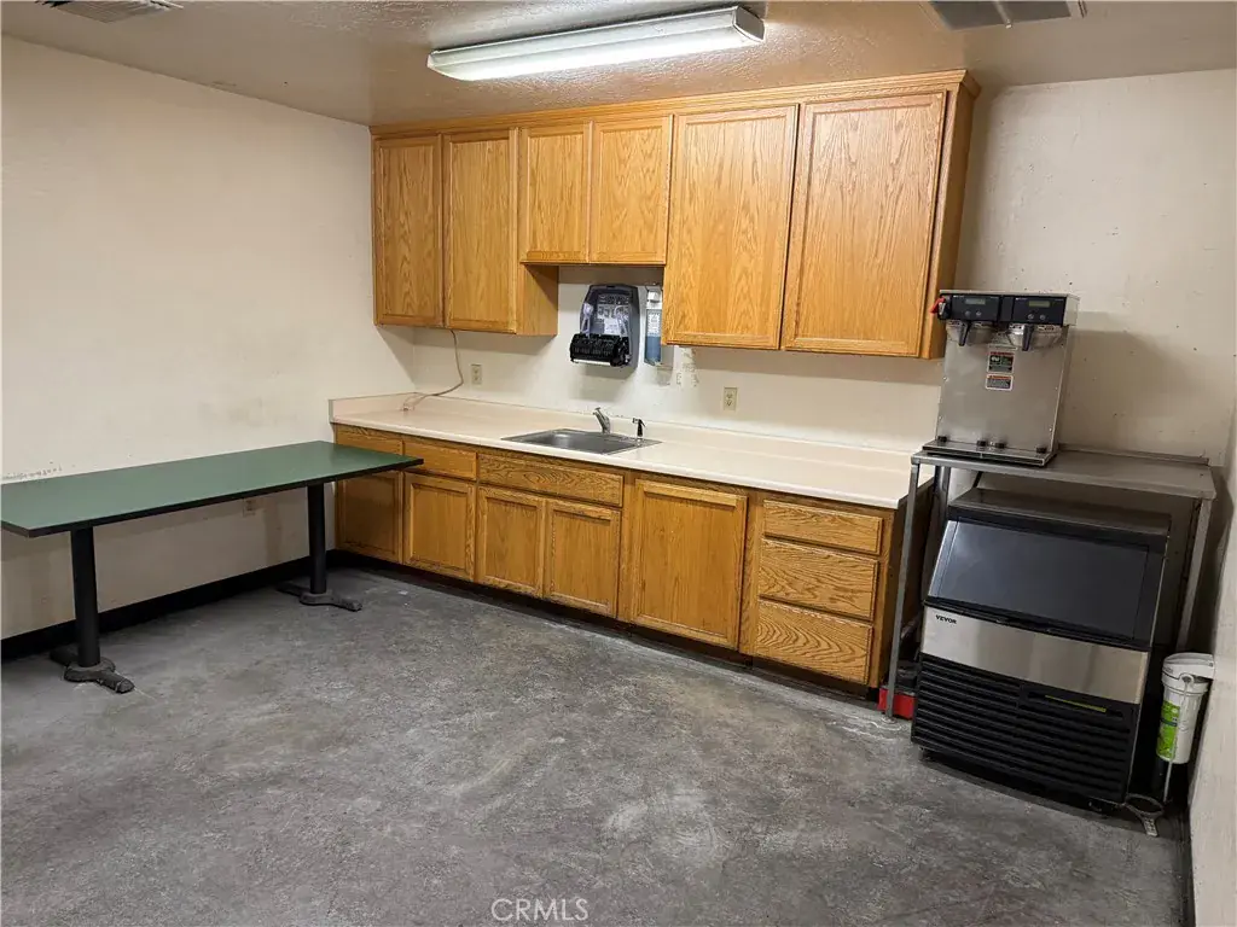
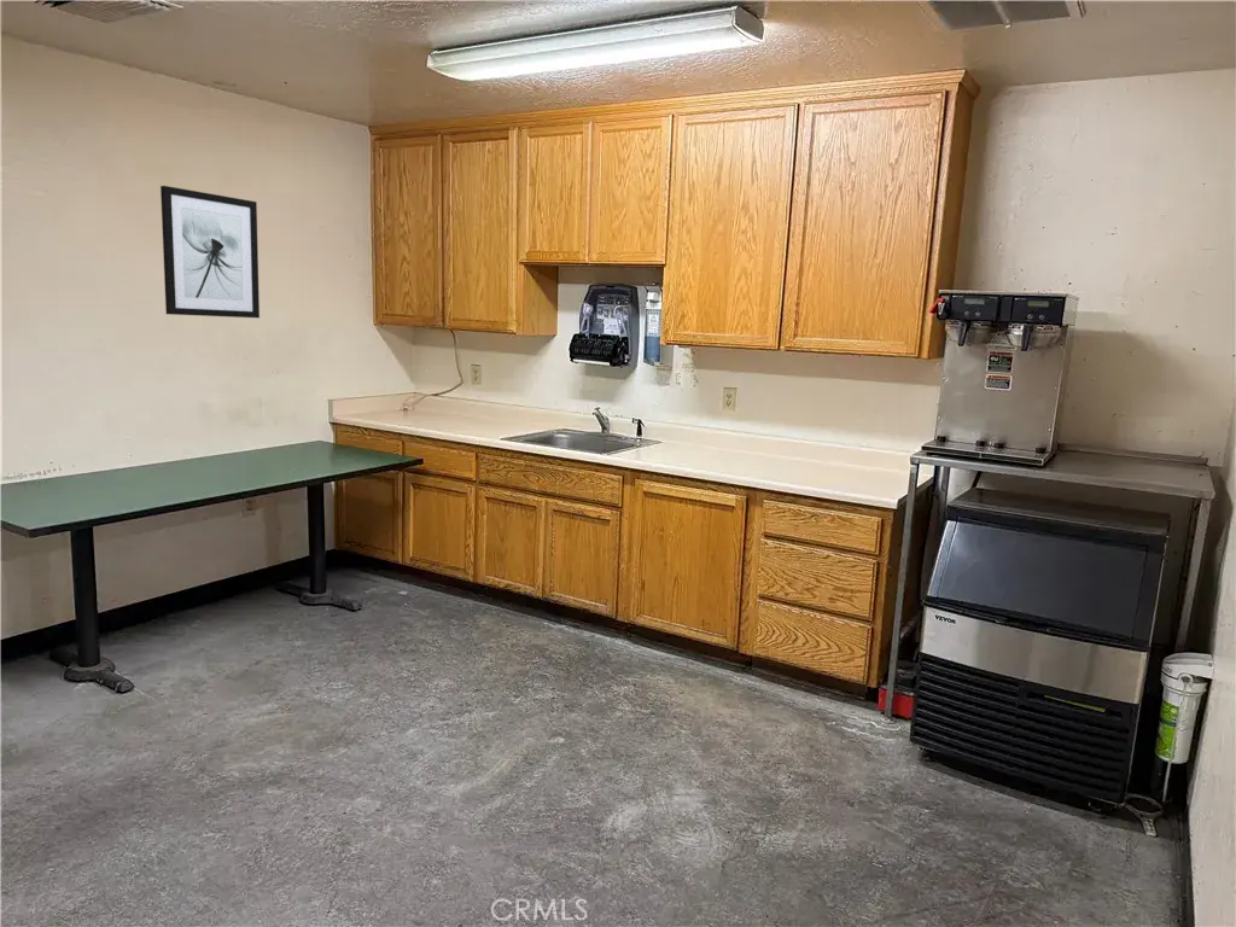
+ wall art [159,185,261,319]
